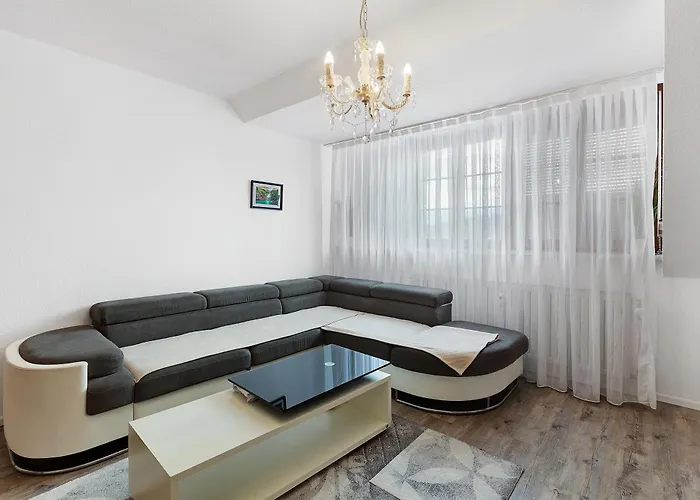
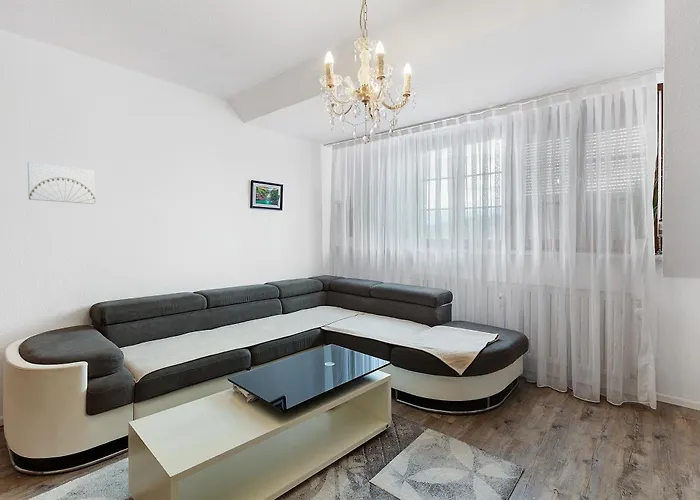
+ wall art [27,161,96,205]
